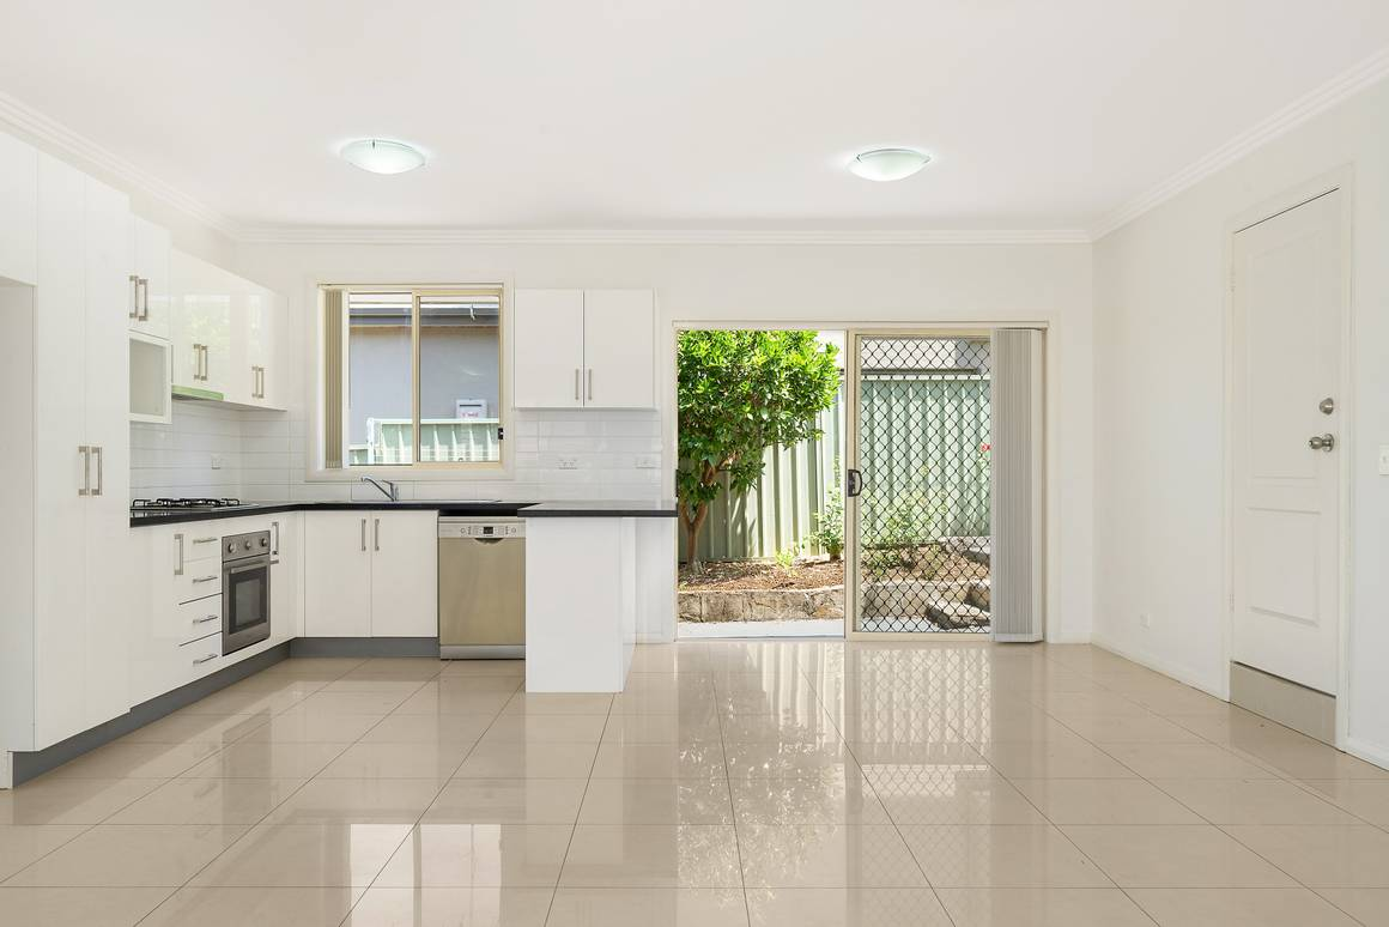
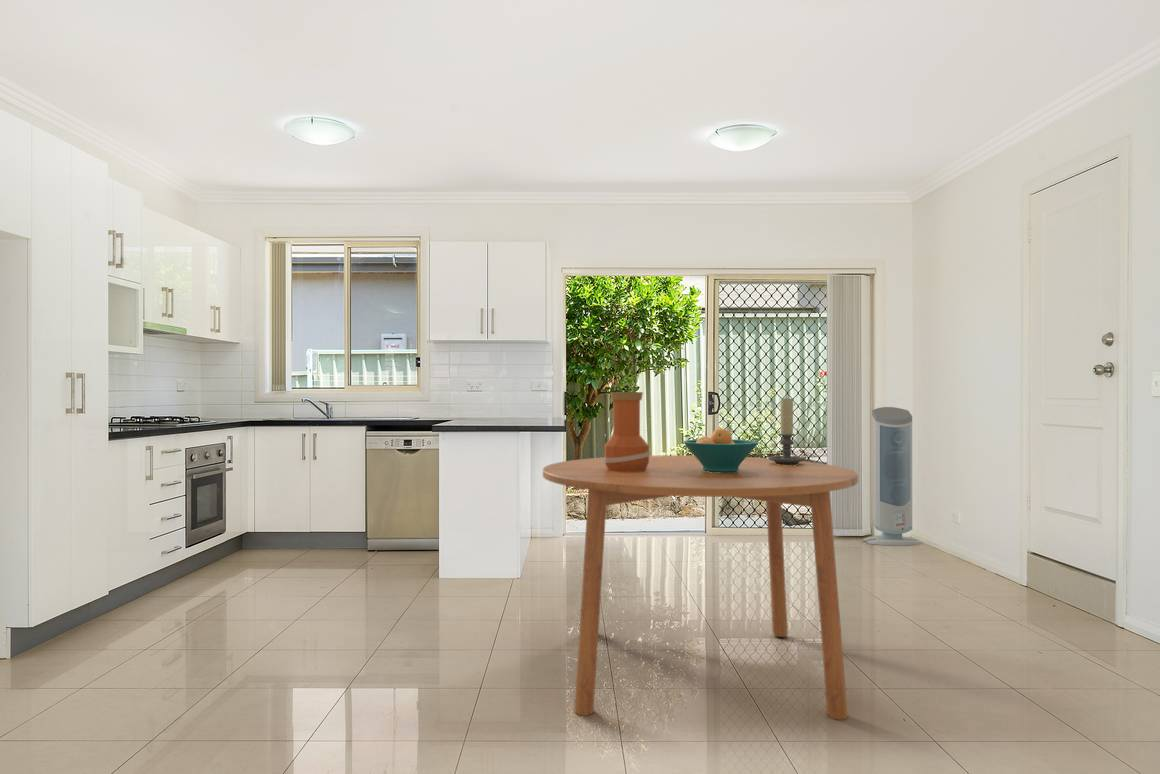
+ air purifier [862,406,923,547]
+ candle holder [768,396,807,465]
+ dining table [542,454,859,721]
+ fruit bowl [683,427,759,472]
+ vase [602,391,651,471]
